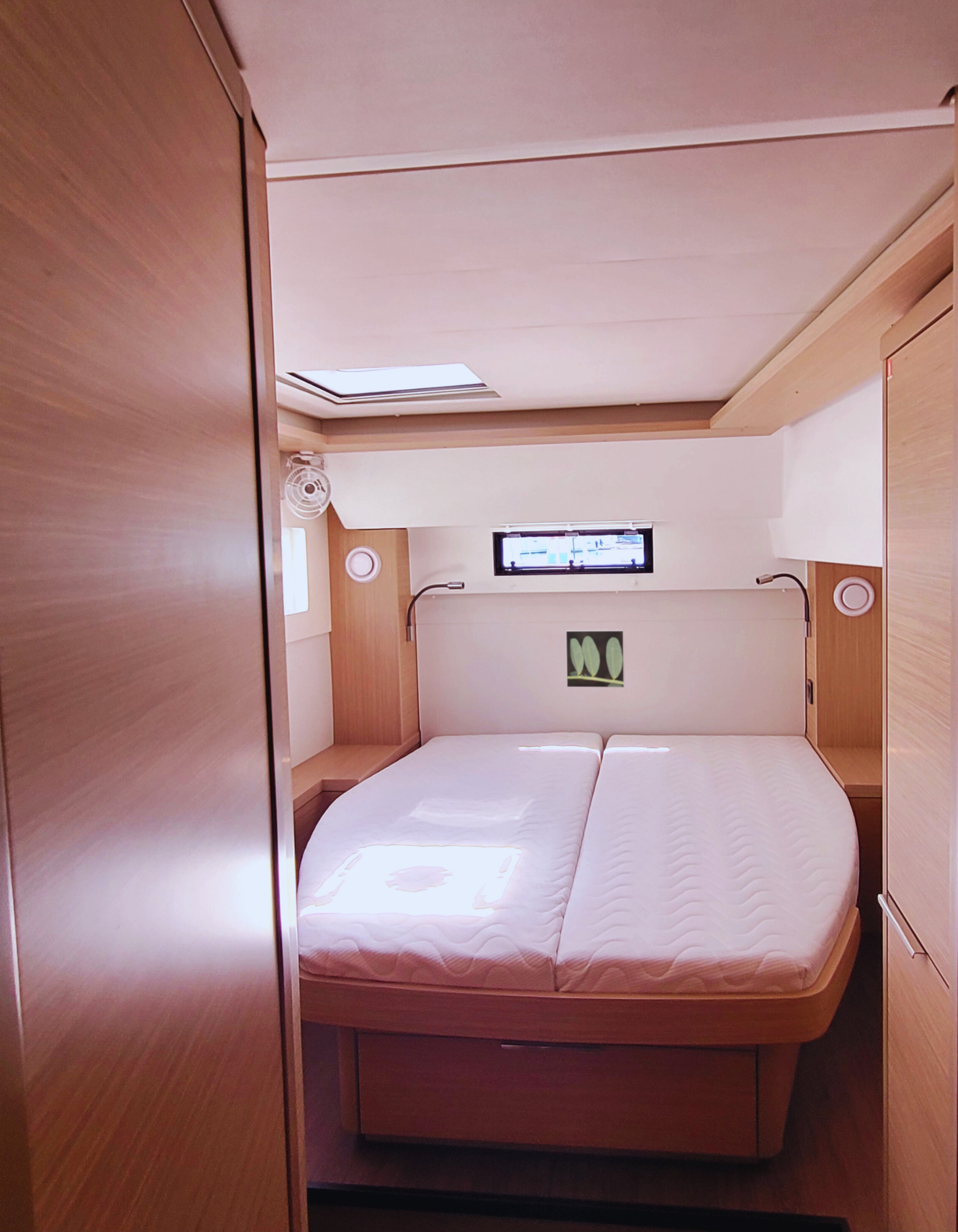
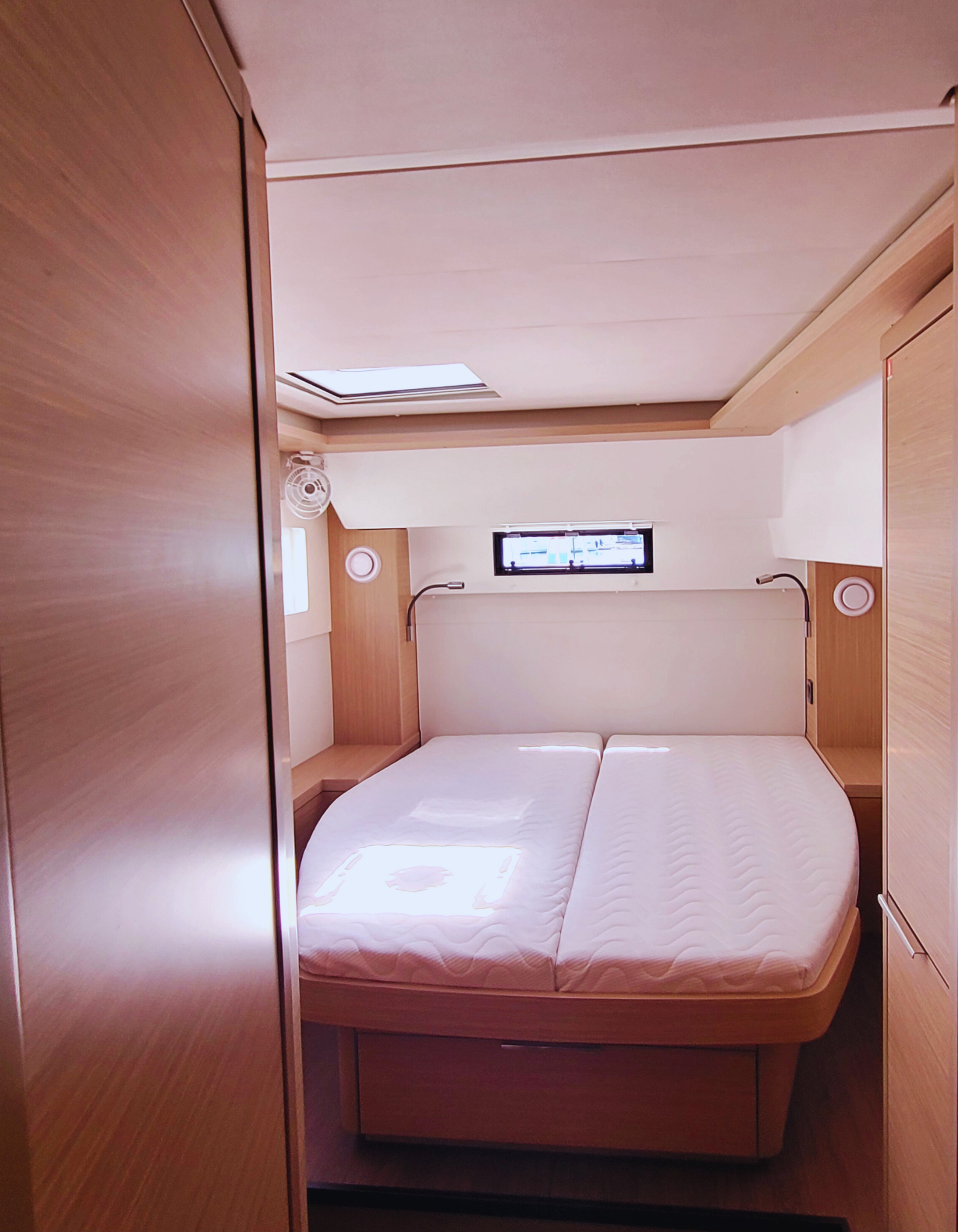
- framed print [565,629,626,689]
